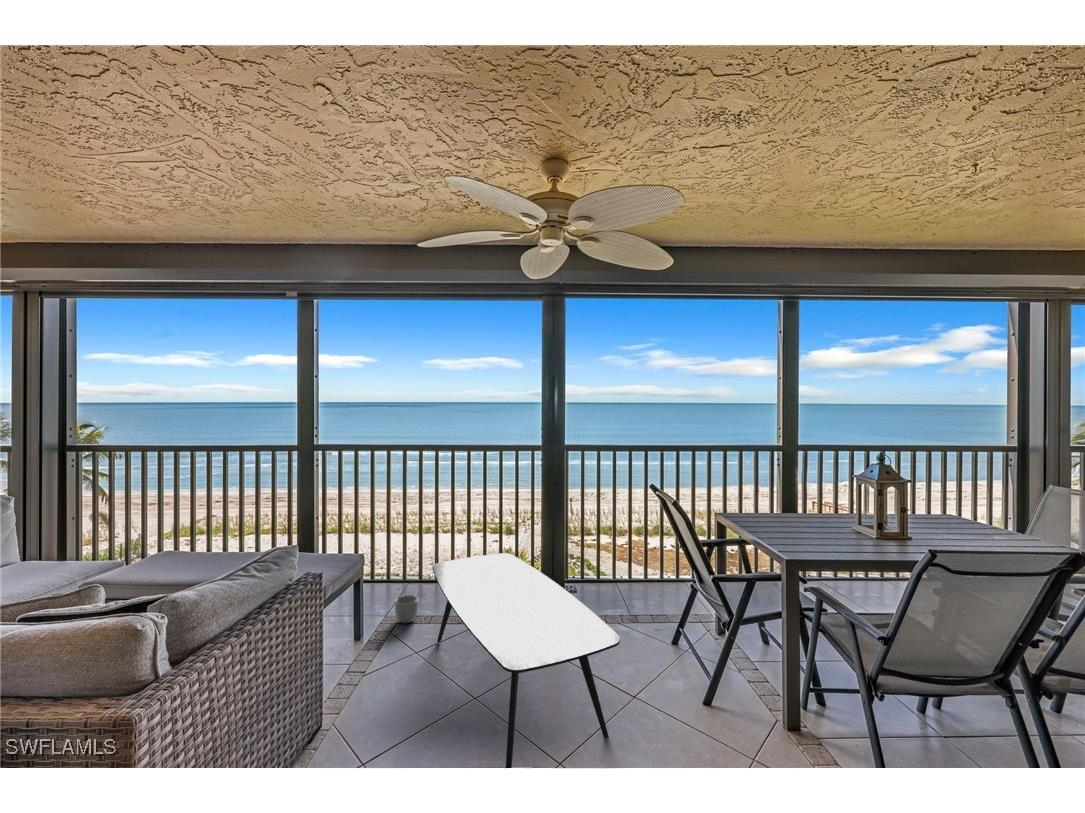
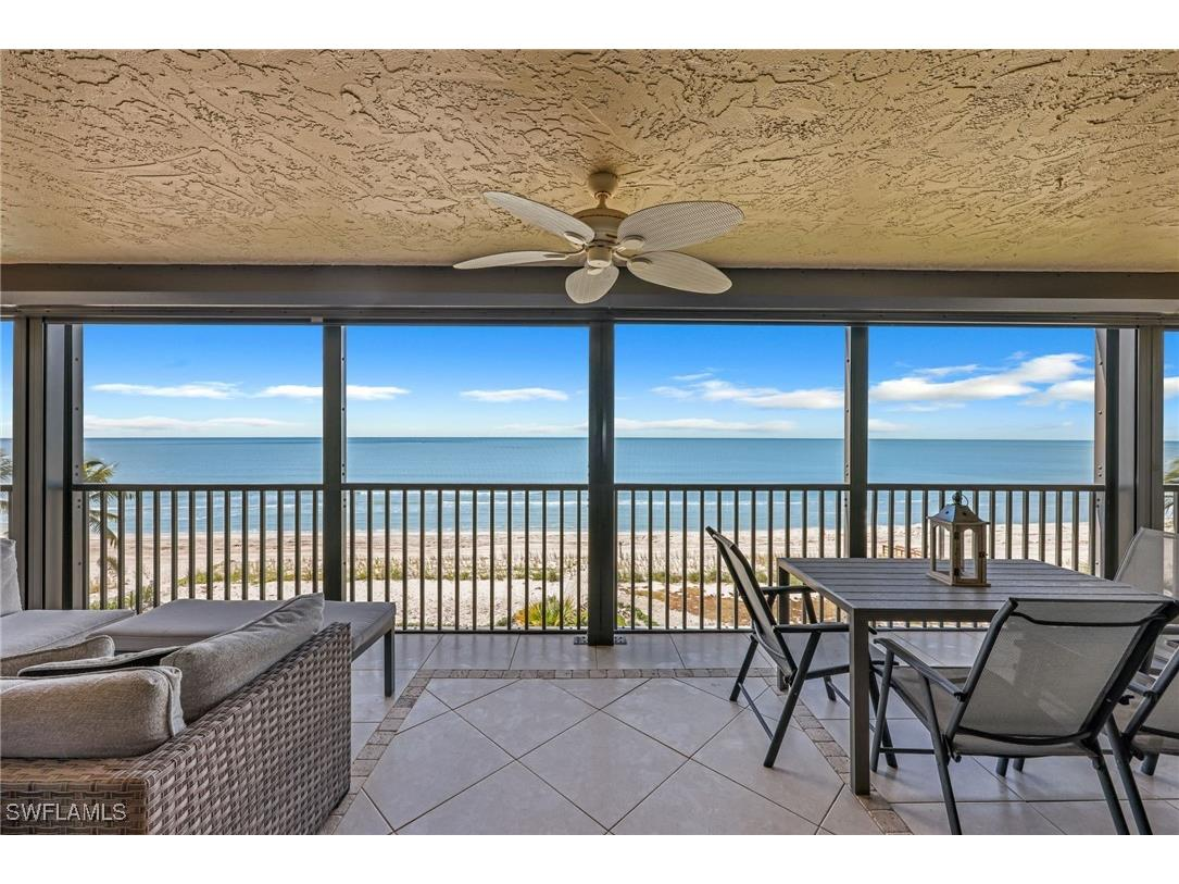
- planter [394,594,419,624]
- coffee table [431,552,621,769]
